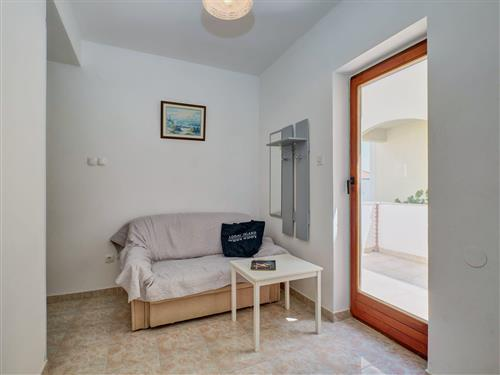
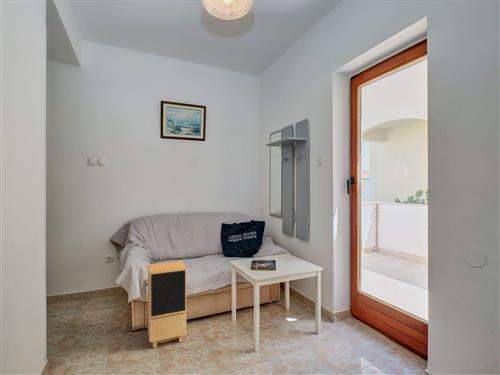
+ speaker [147,260,187,349]
